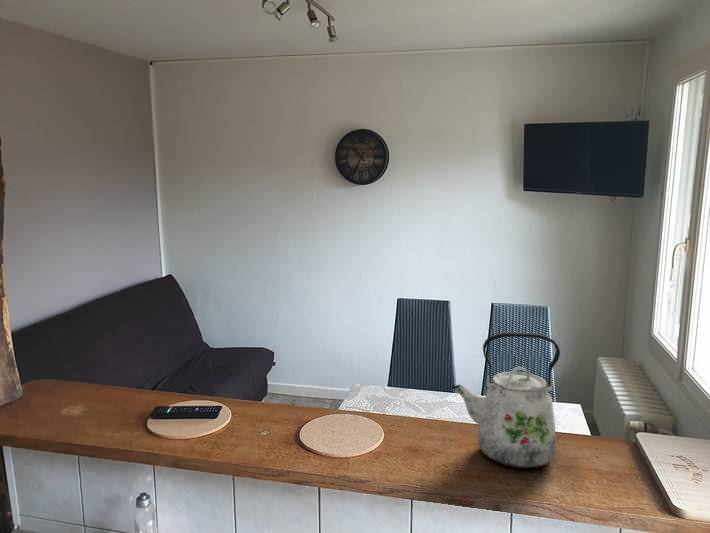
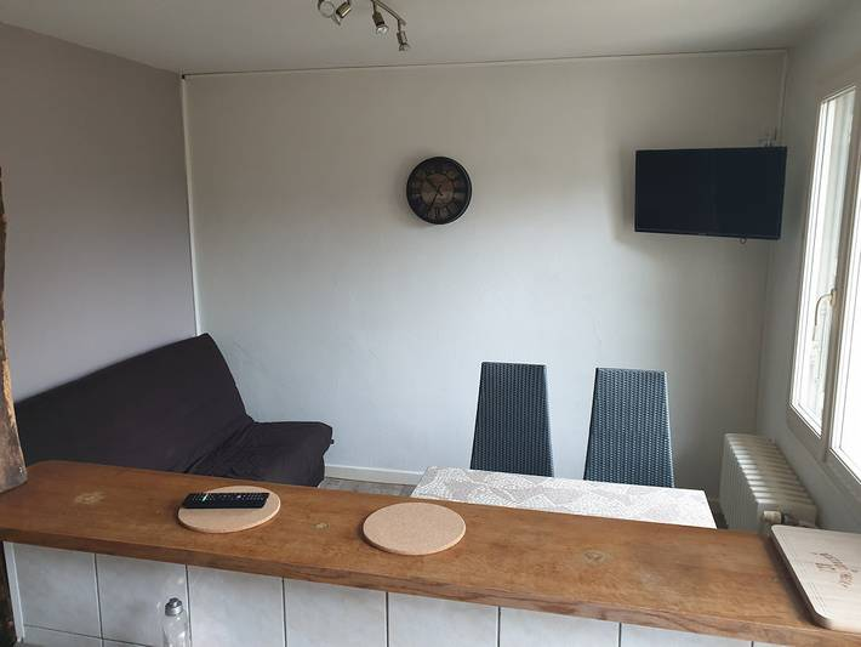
- kettle [450,331,561,469]
